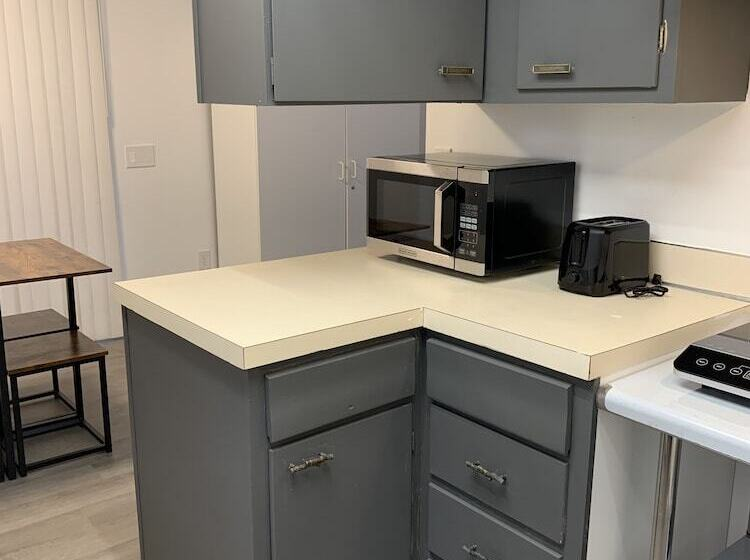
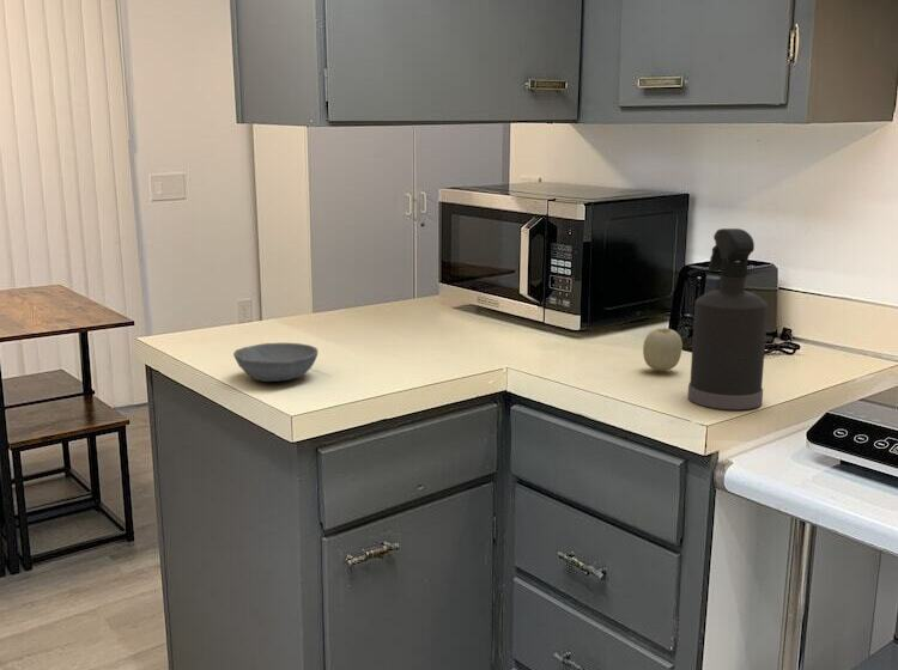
+ bowl [232,342,320,383]
+ spray bottle [687,227,769,410]
+ fruit [642,327,684,372]
